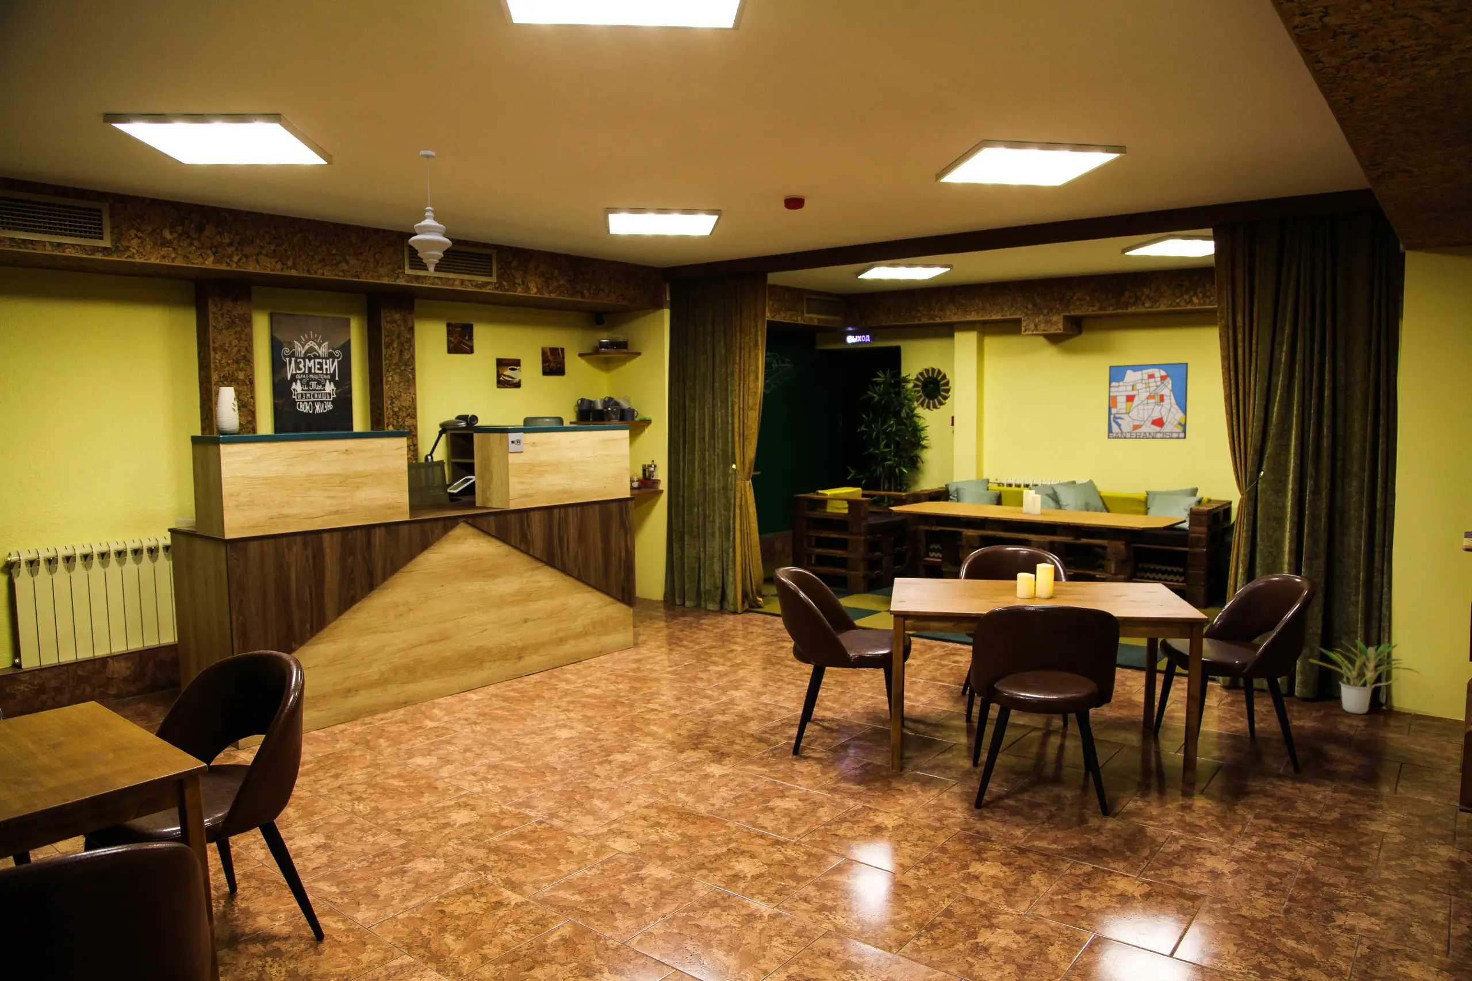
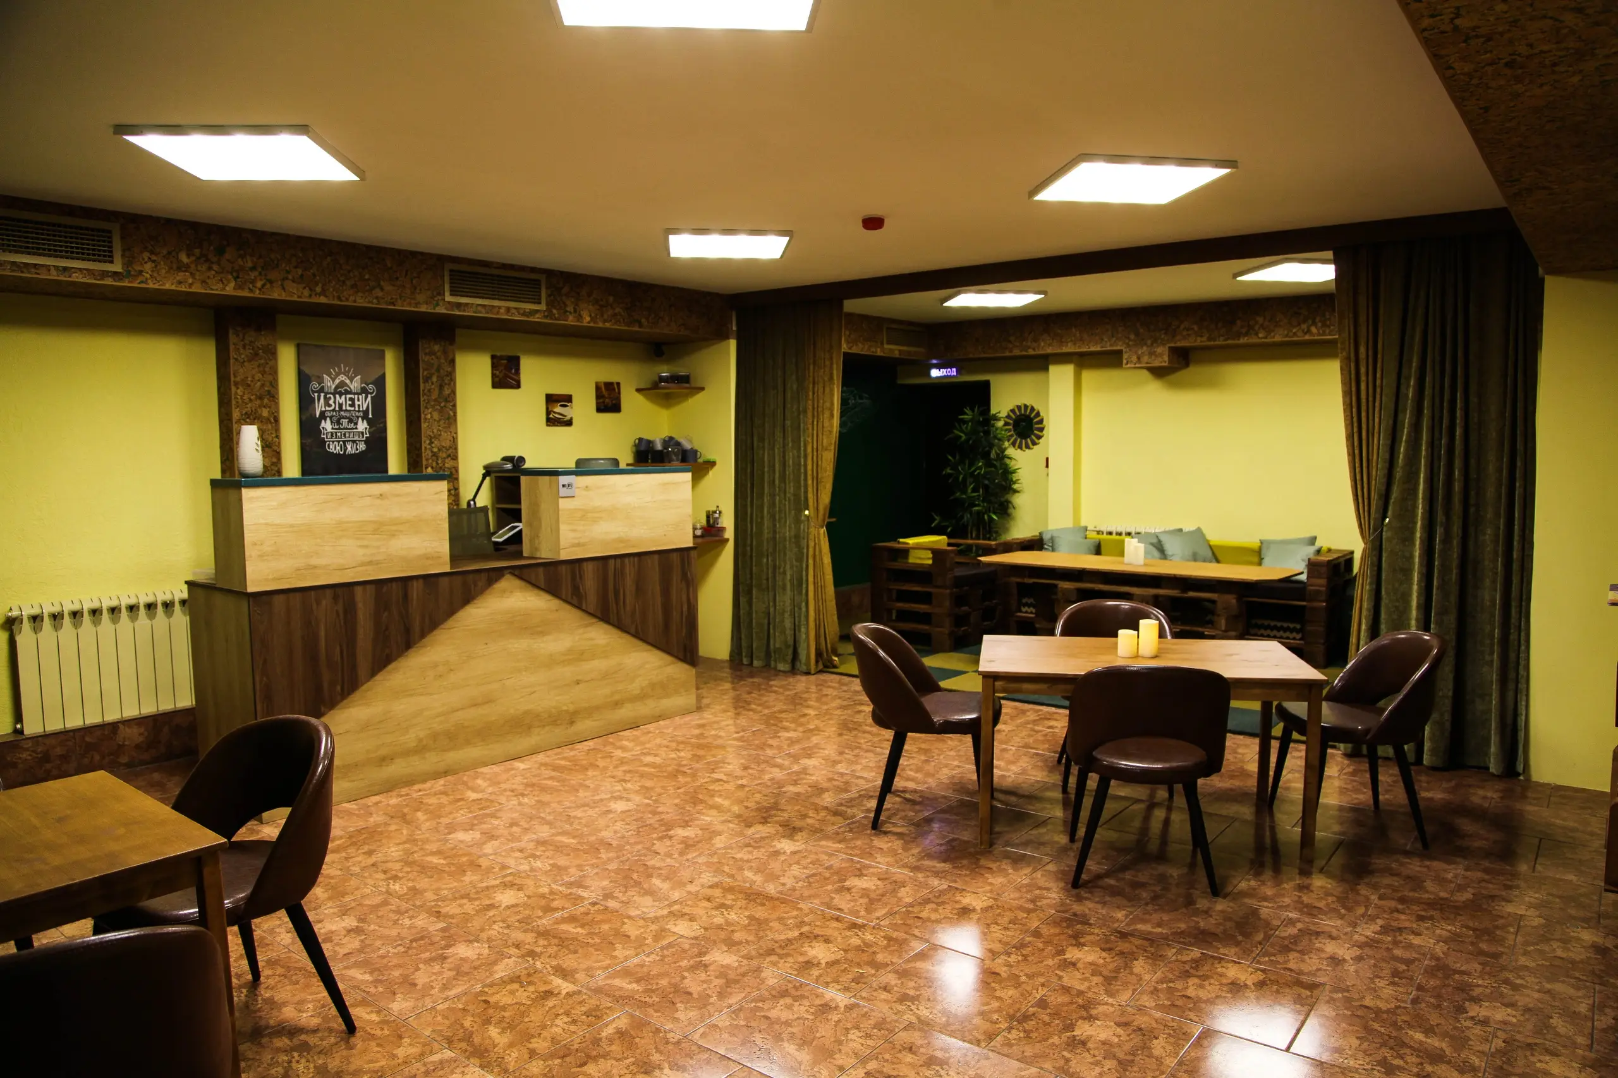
- wall art [1107,362,1188,440]
- potted plant [1308,639,1419,715]
- pendant light [407,150,452,274]
